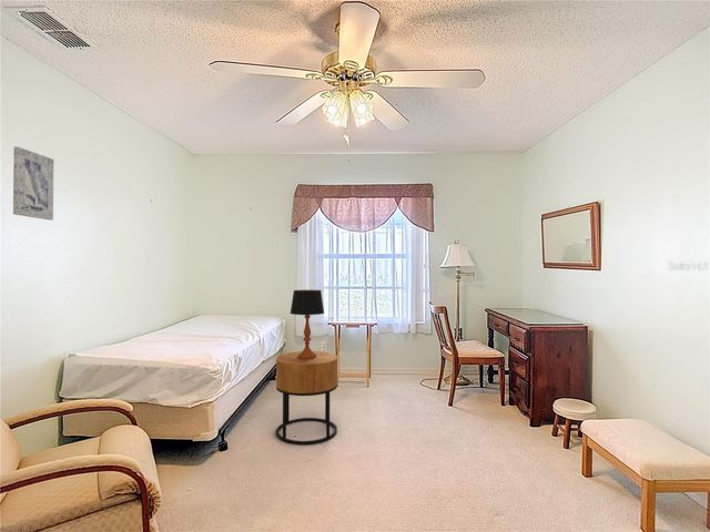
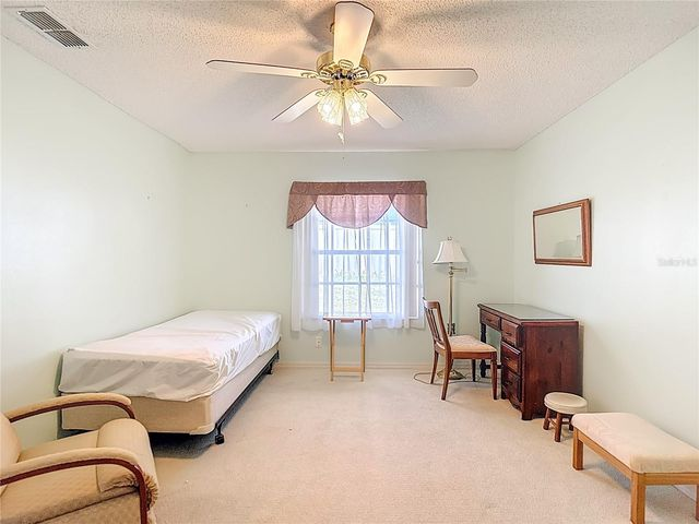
- table lamp [290,289,325,359]
- side table [275,350,338,446]
- wall art [12,145,55,221]
